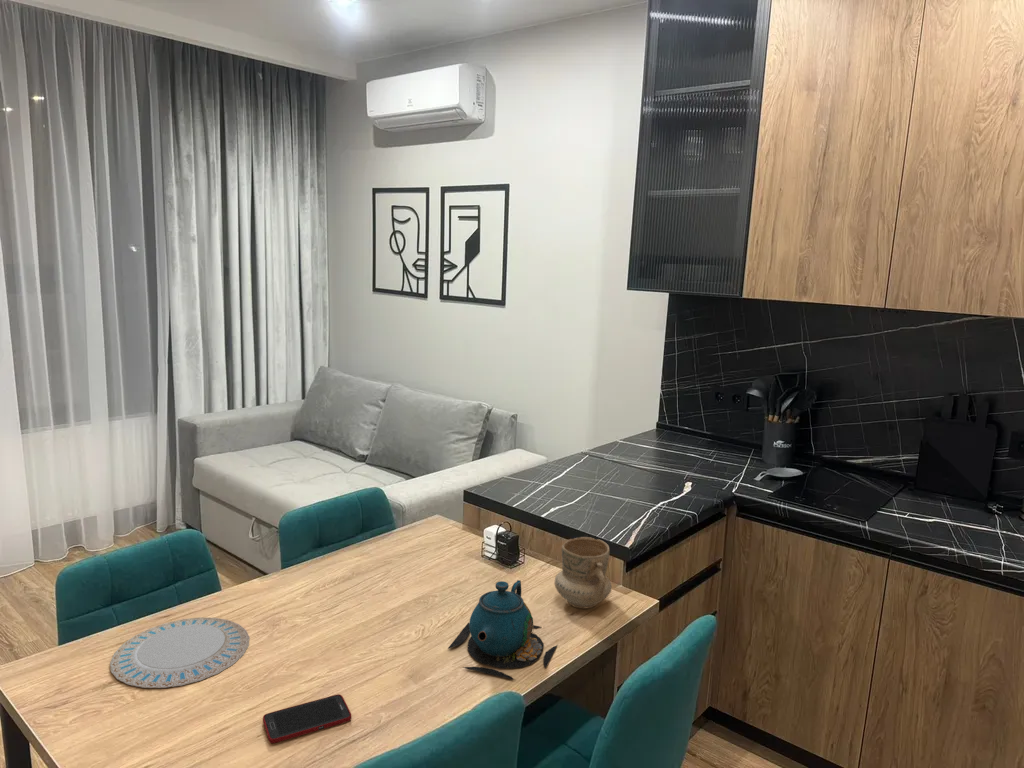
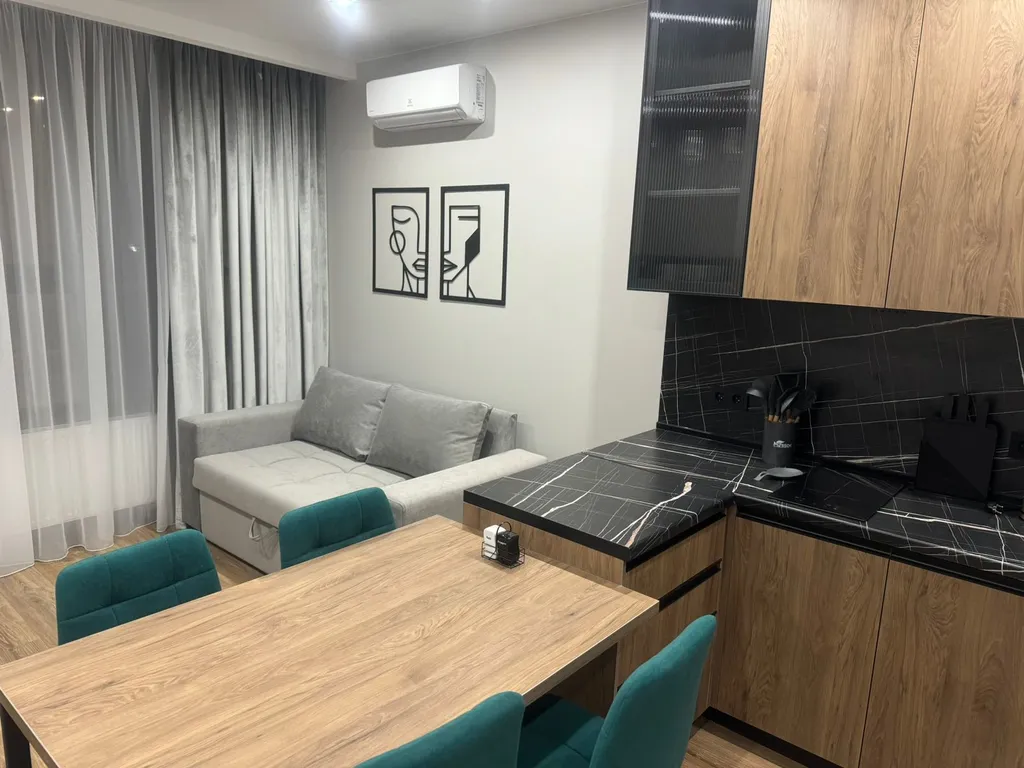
- mug [553,536,613,609]
- teapot [447,579,558,681]
- chinaware [109,616,250,689]
- cell phone [262,693,352,744]
